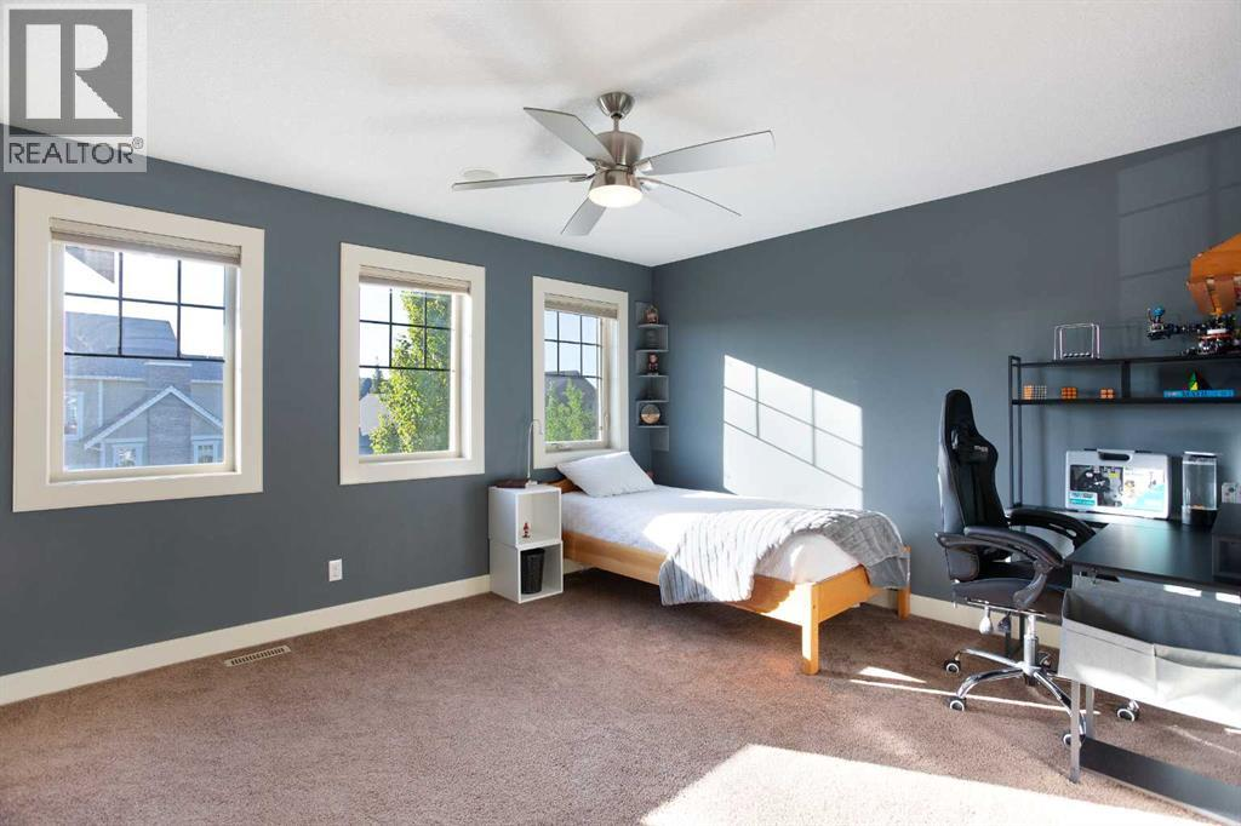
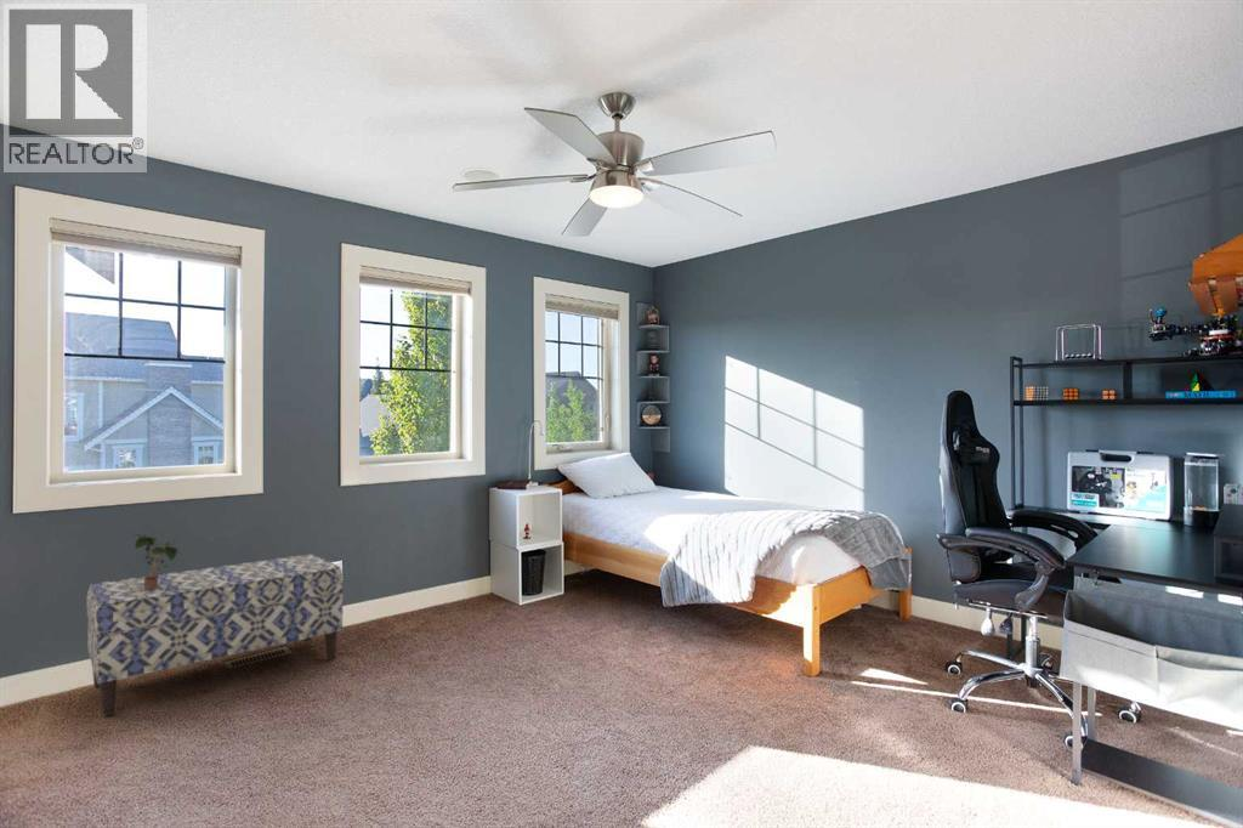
+ bench [85,552,345,716]
+ potted plant [131,532,182,590]
